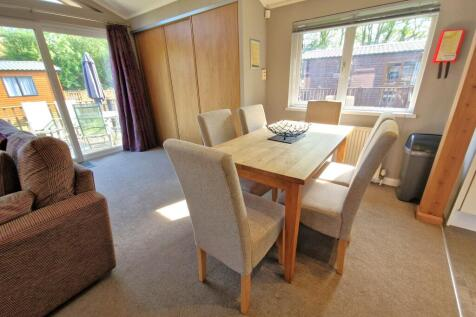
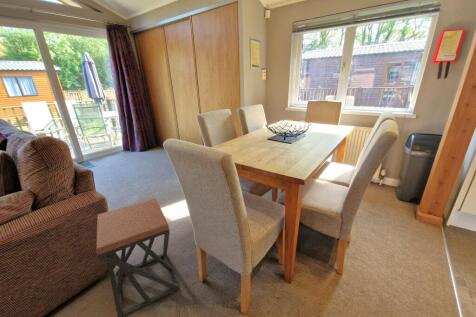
+ stool [95,197,180,317]
